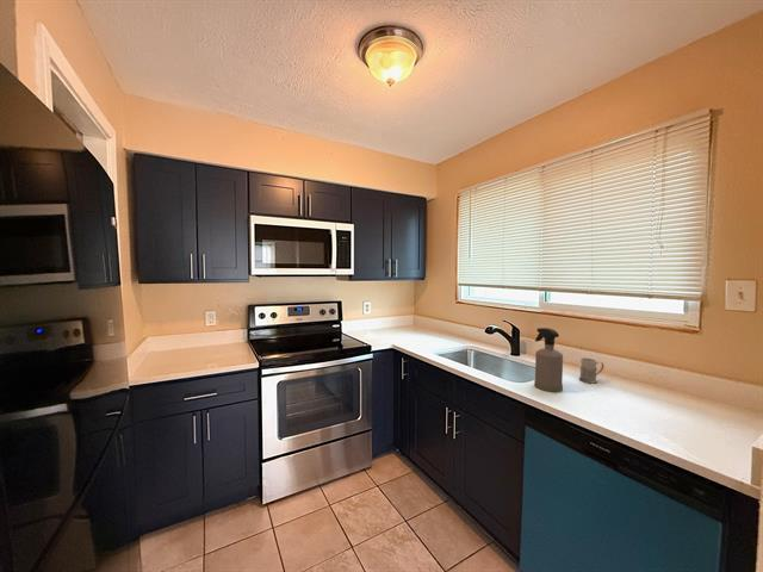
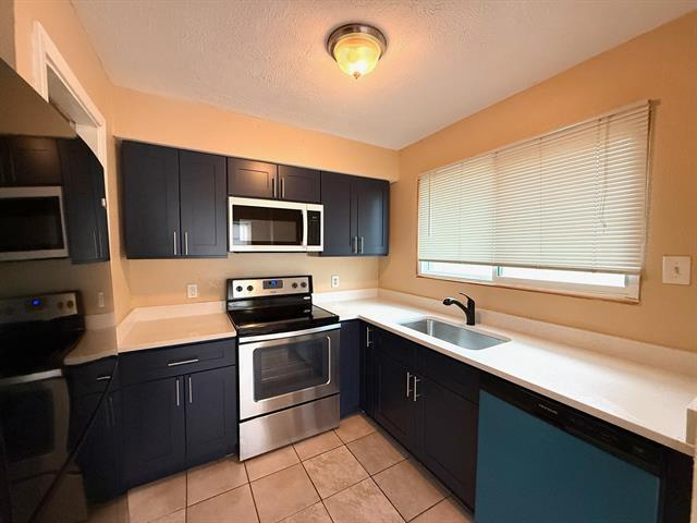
- spray bottle [533,327,564,393]
- mug [578,356,604,384]
